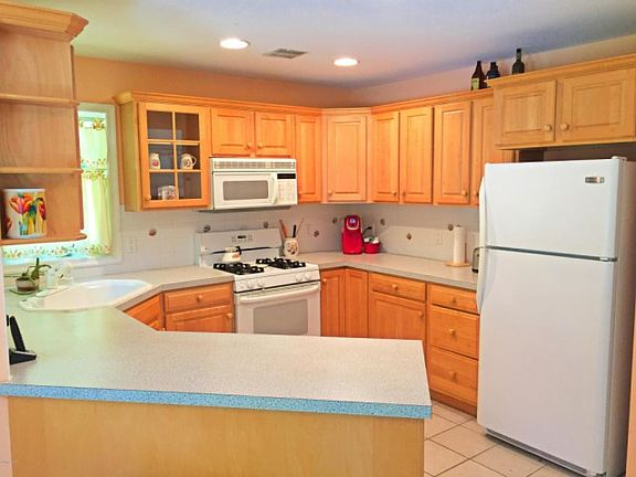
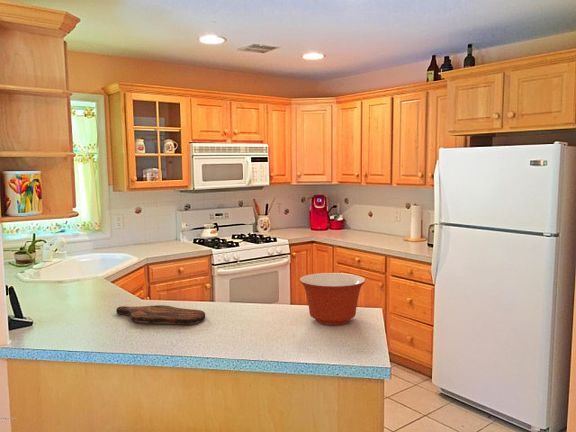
+ mixing bowl [298,272,367,326]
+ cutting board [115,304,206,326]
